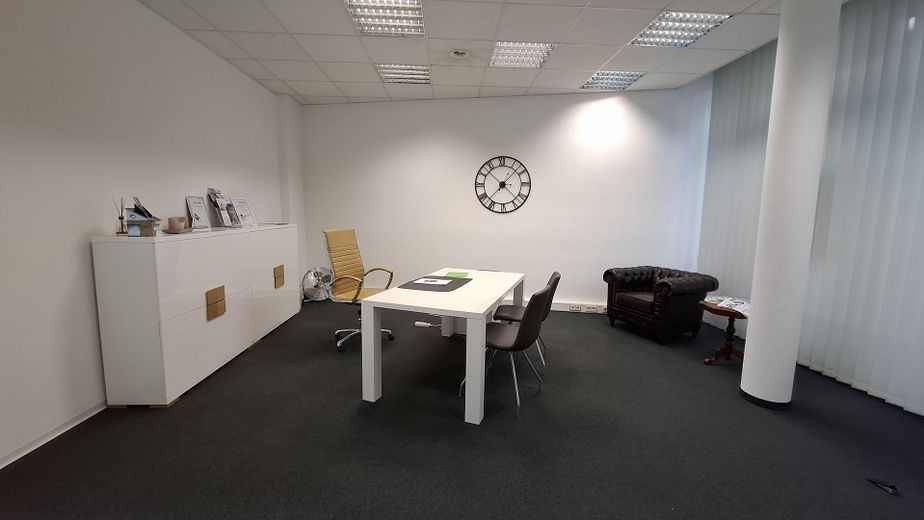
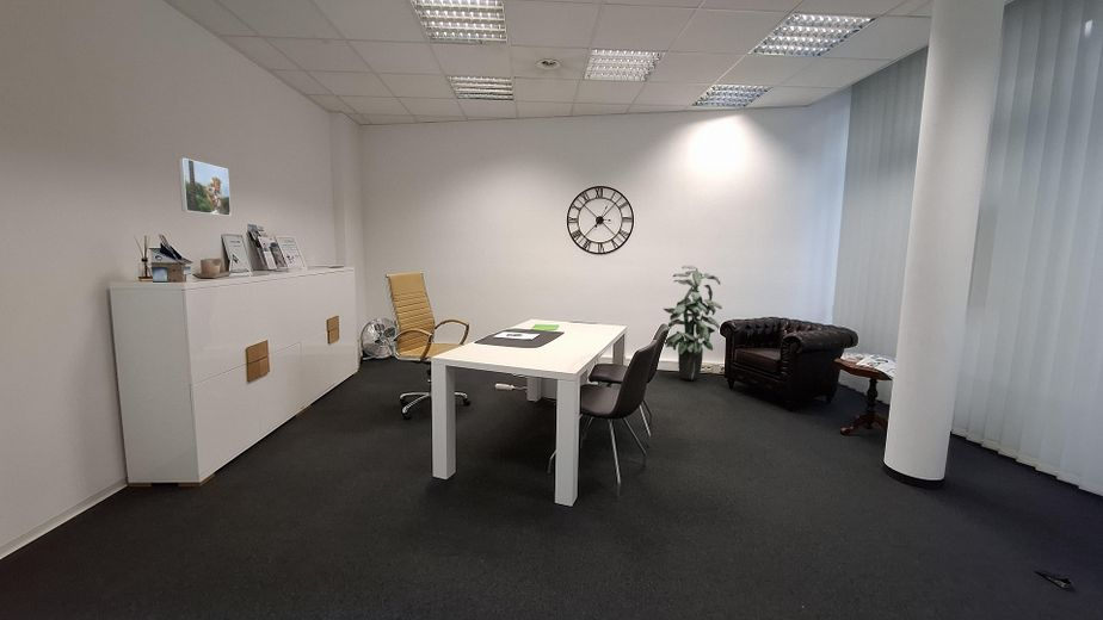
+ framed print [177,156,232,217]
+ indoor plant [661,265,723,380]
